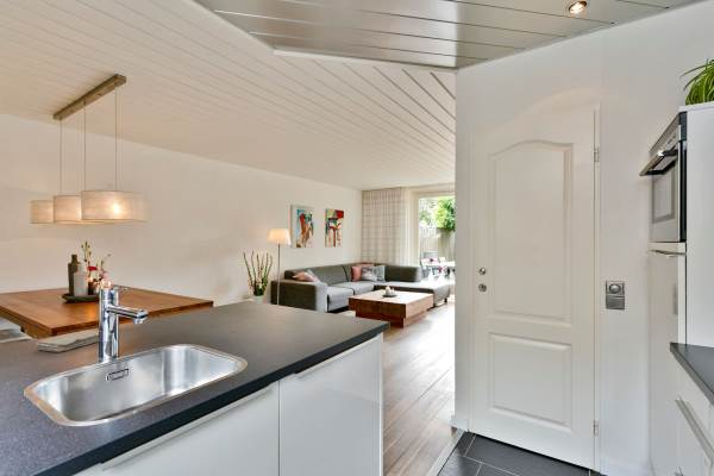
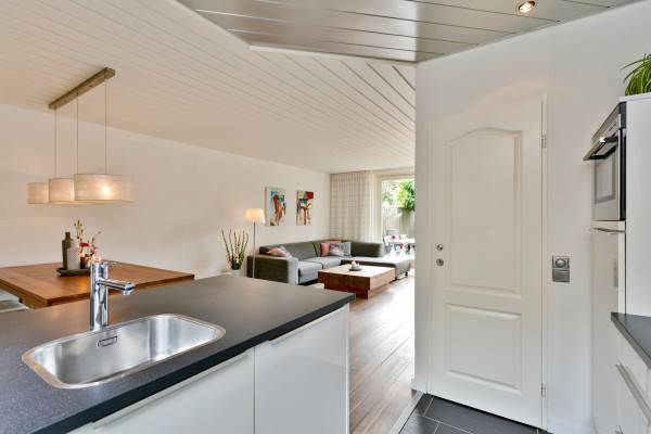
- washcloth [35,330,100,353]
